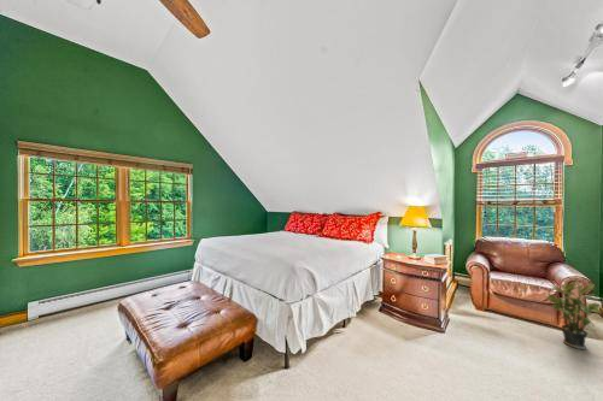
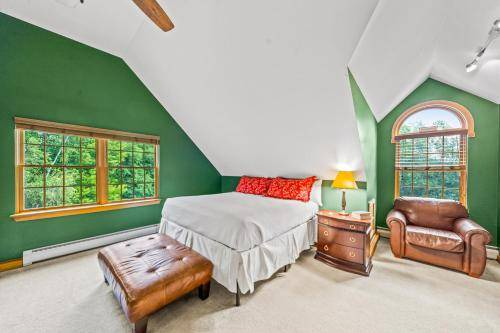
- potted plant [545,278,602,350]
